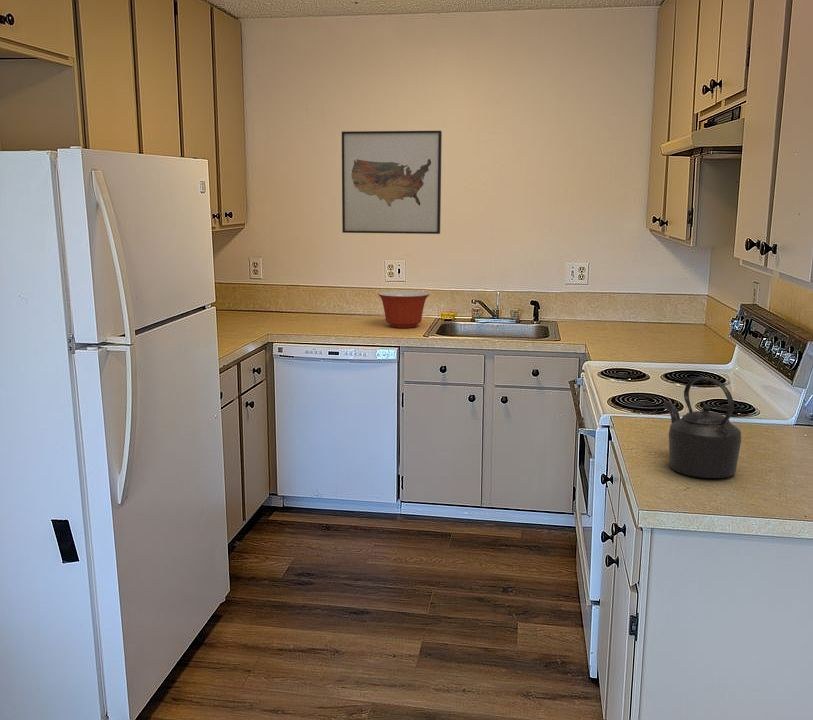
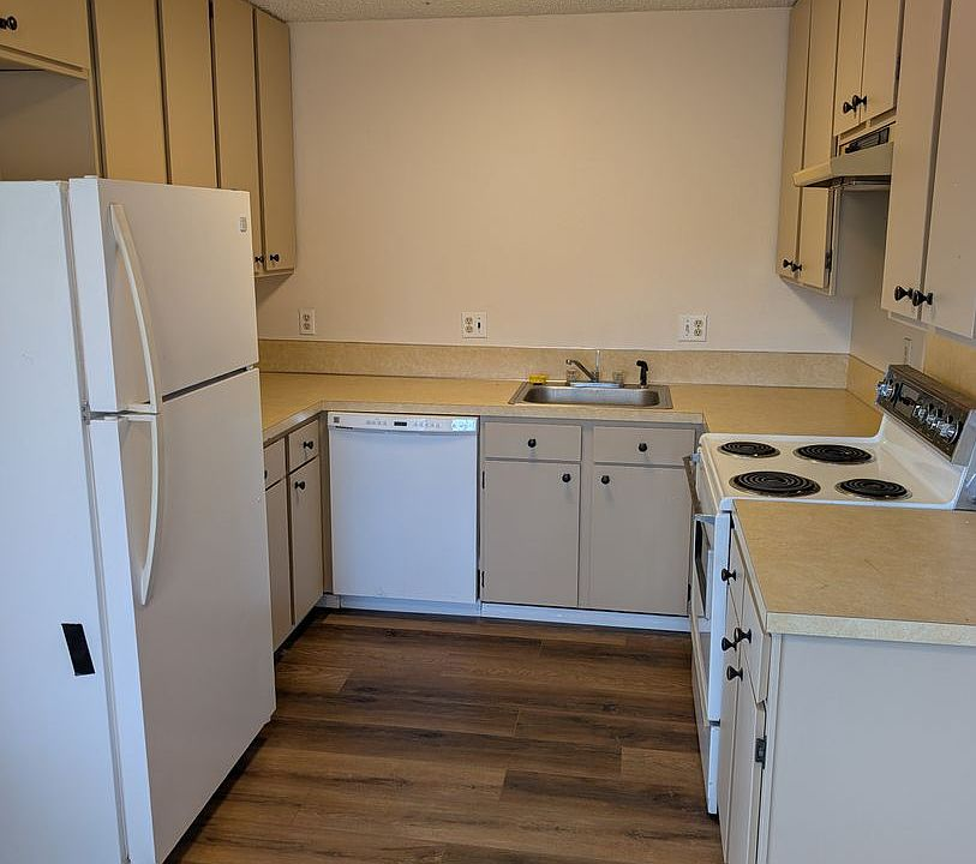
- kettle [663,376,742,479]
- wall art [341,130,443,235]
- mixing bowl [377,290,430,329]
